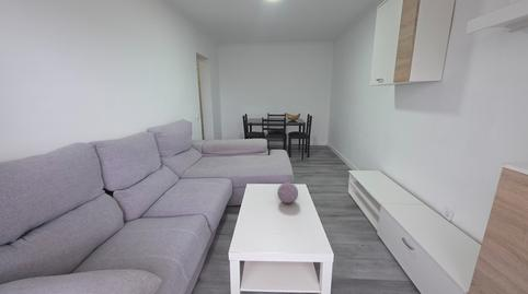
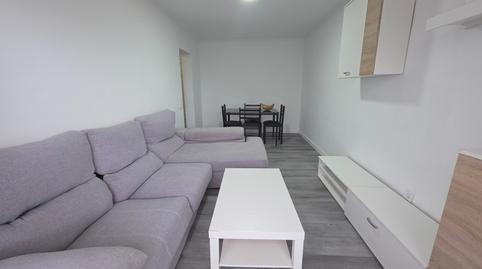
- decorative orb [276,181,299,204]
